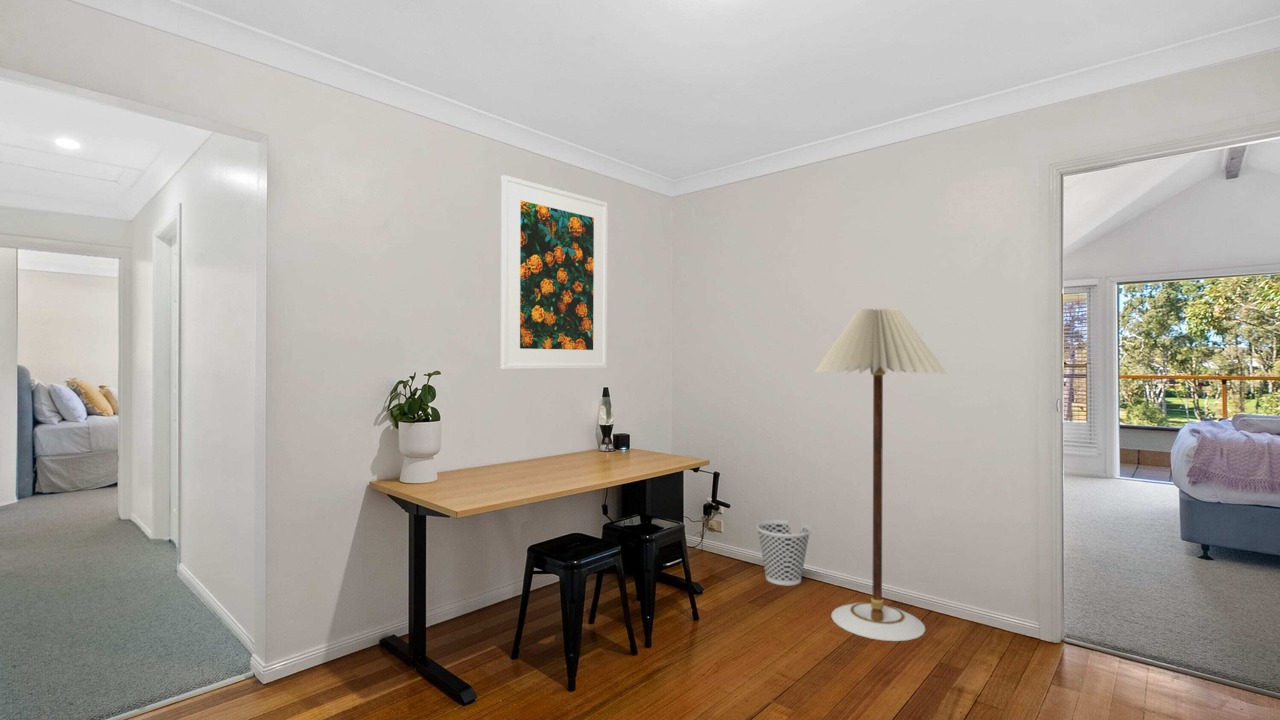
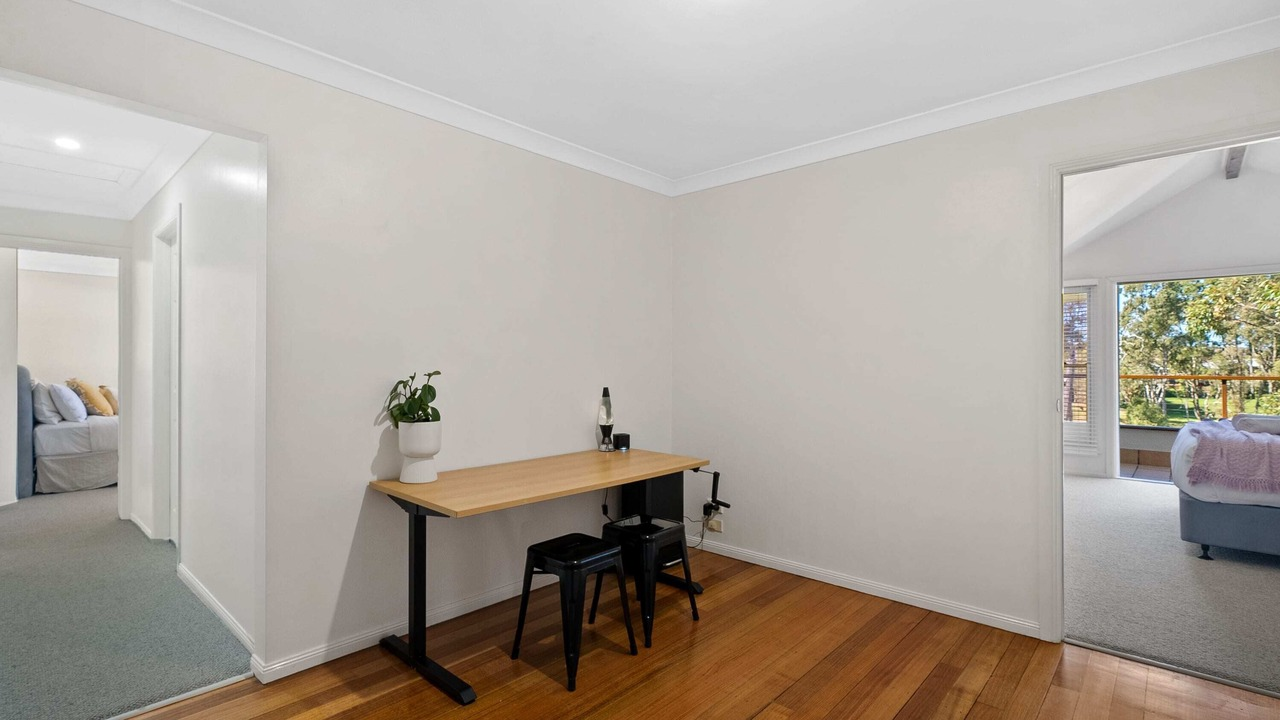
- wastebasket [756,519,812,586]
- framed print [500,174,609,370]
- floor lamp [812,307,948,642]
